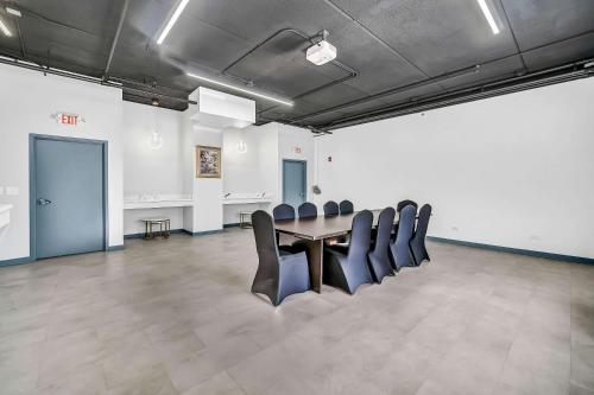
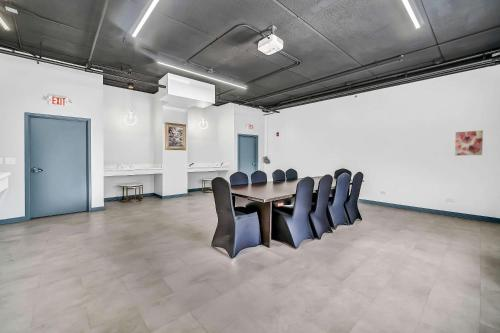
+ wall art [454,129,484,156]
